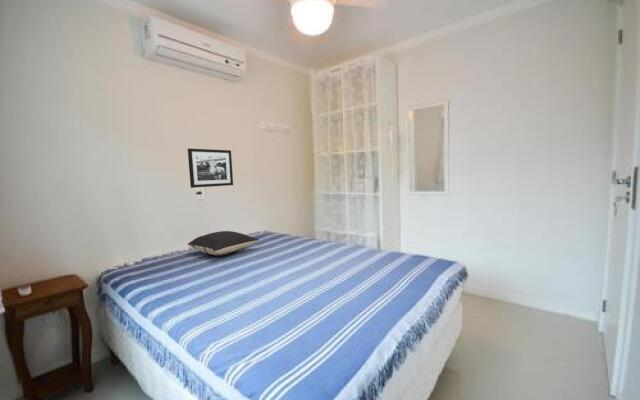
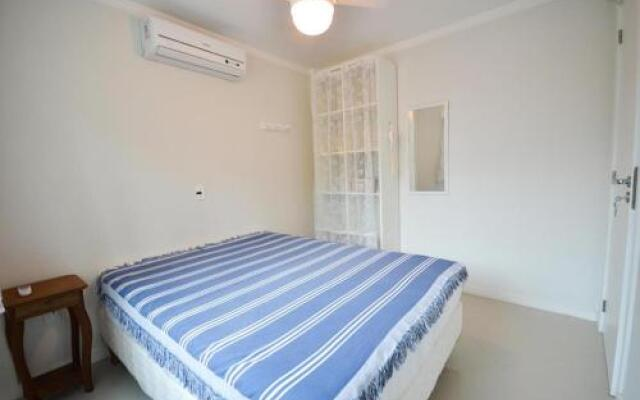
- pillow [187,230,260,256]
- picture frame [187,148,234,189]
